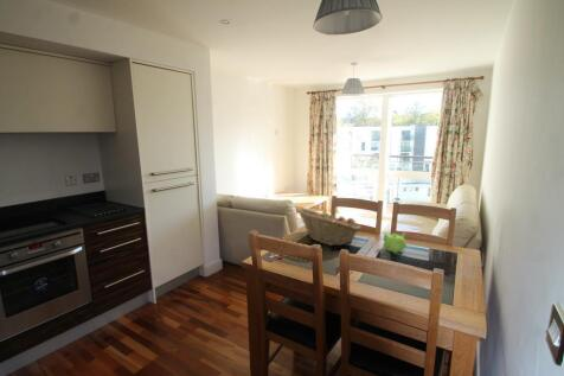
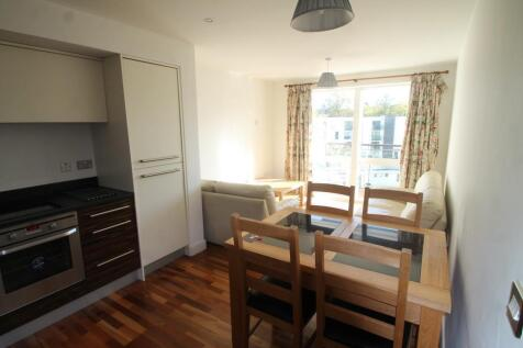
- fruit basket [296,208,363,247]
- teapot [382,231,408,255]
